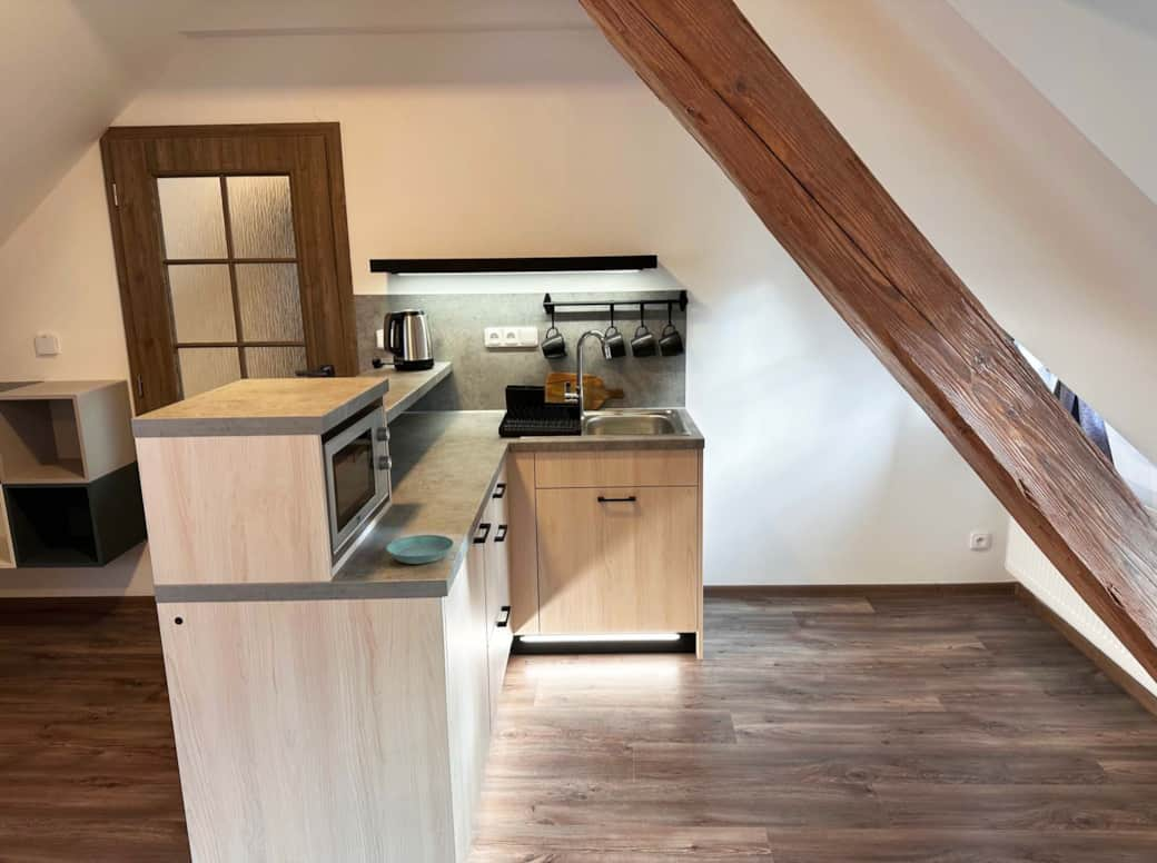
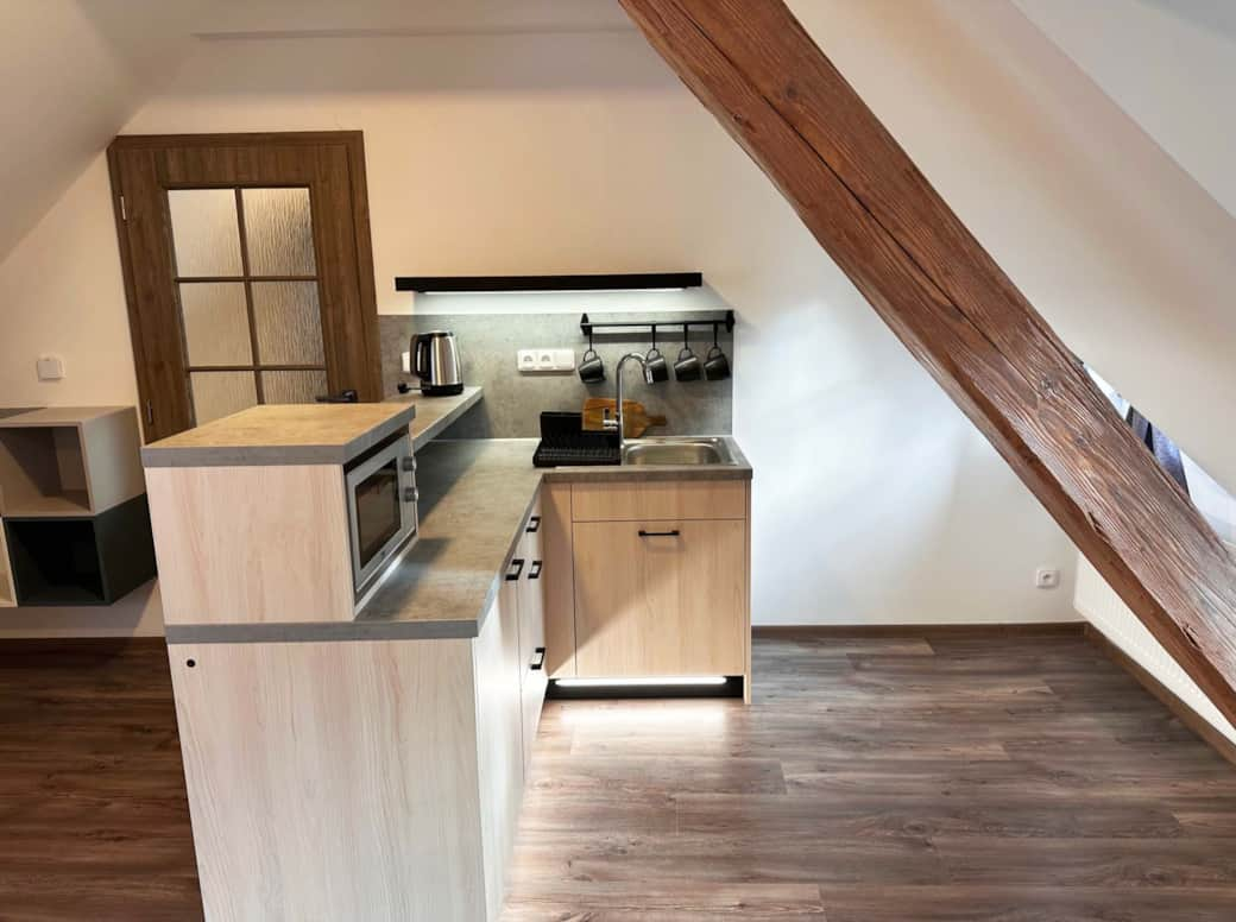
- saucer [385,534,455,565]
